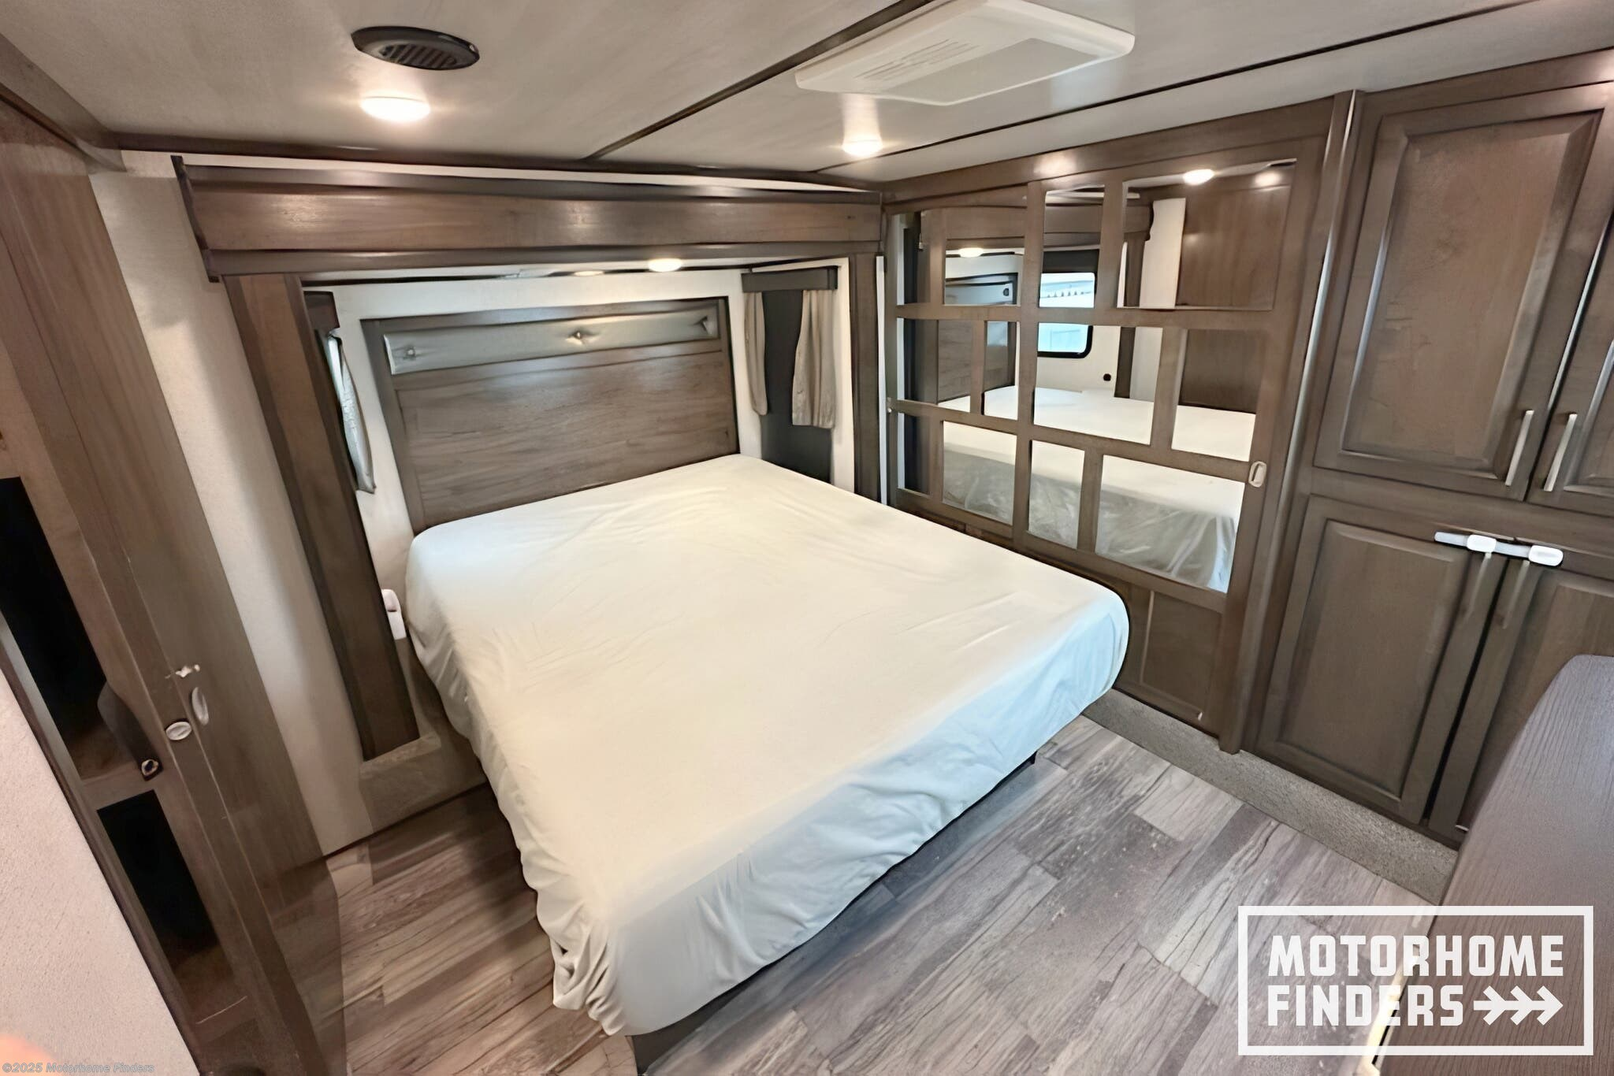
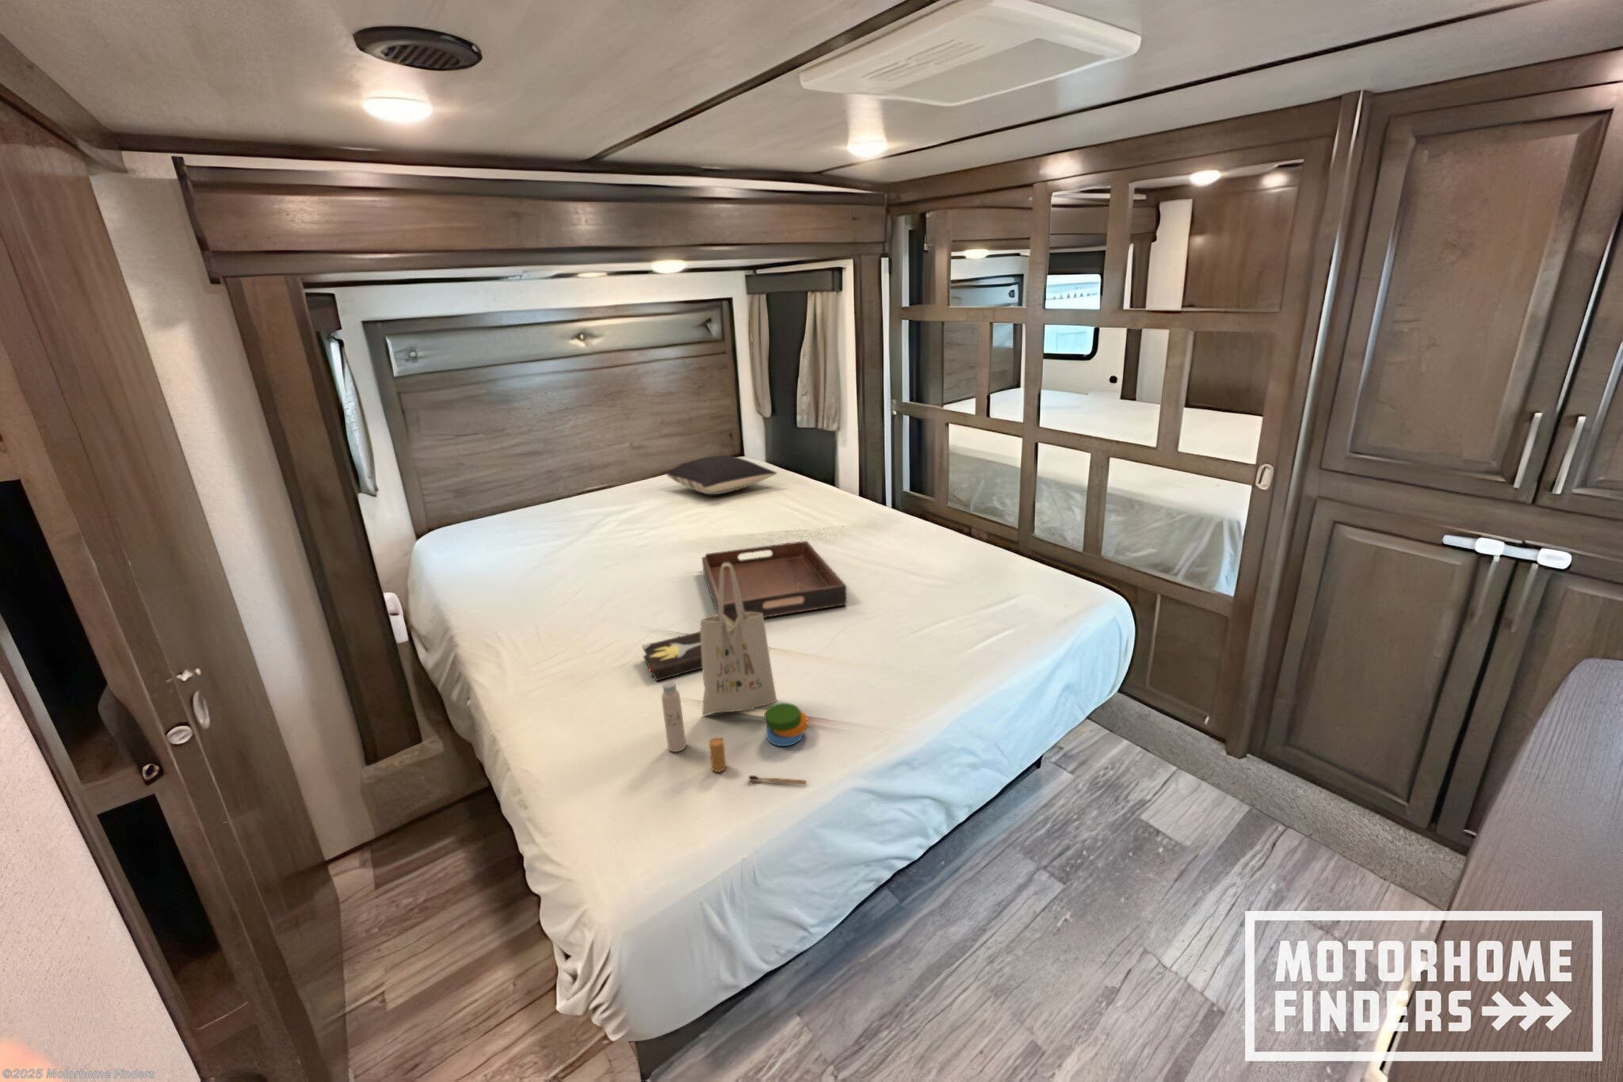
+ serving tray [702,540,848,623]
+ hardback book [641,630,702,682]
+ tote bag [661,563,808,785]
+ pillow [667,455,778,495]
